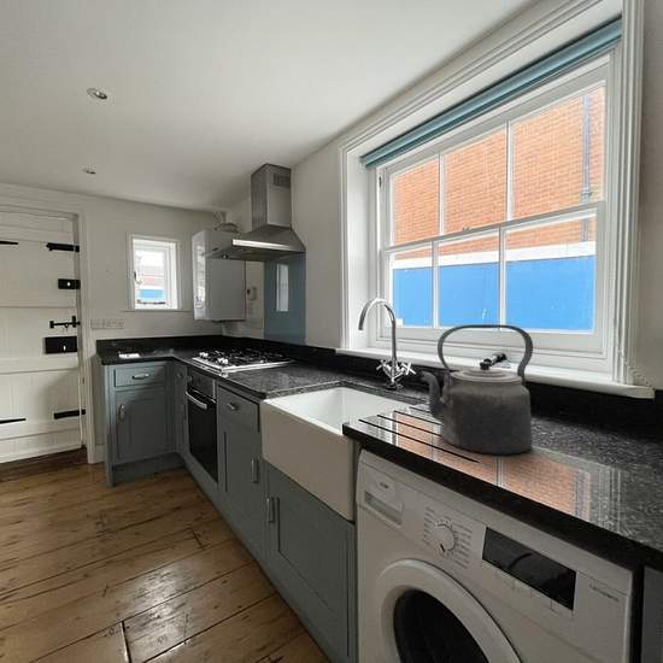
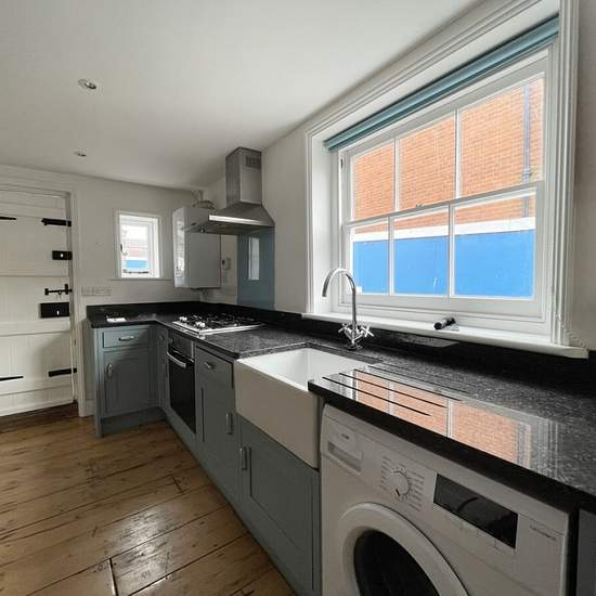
- kettle [421,323,534,456]
